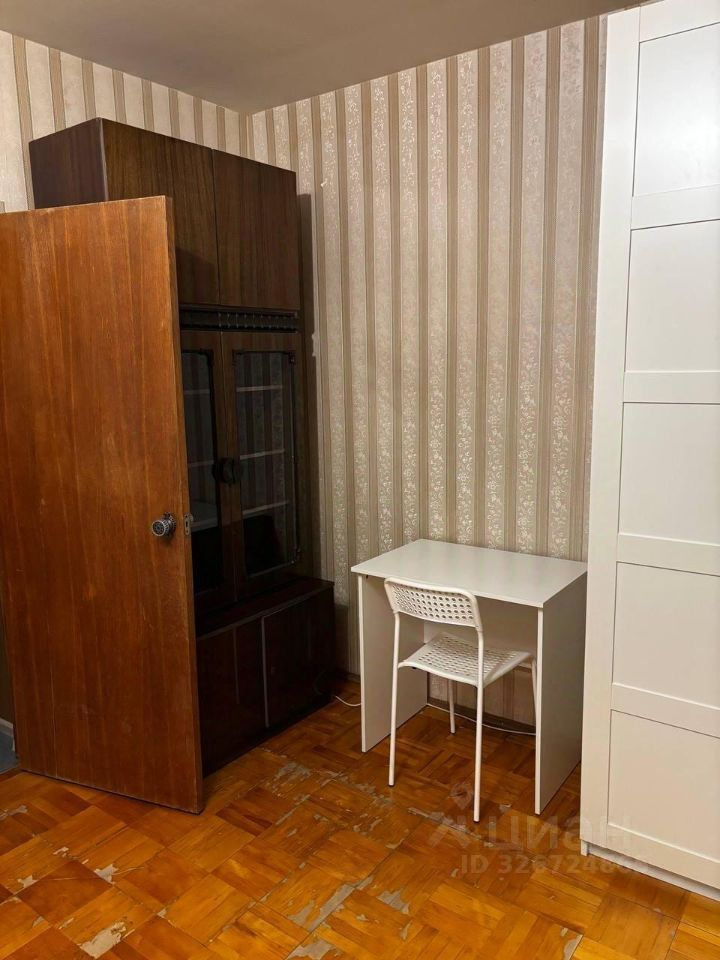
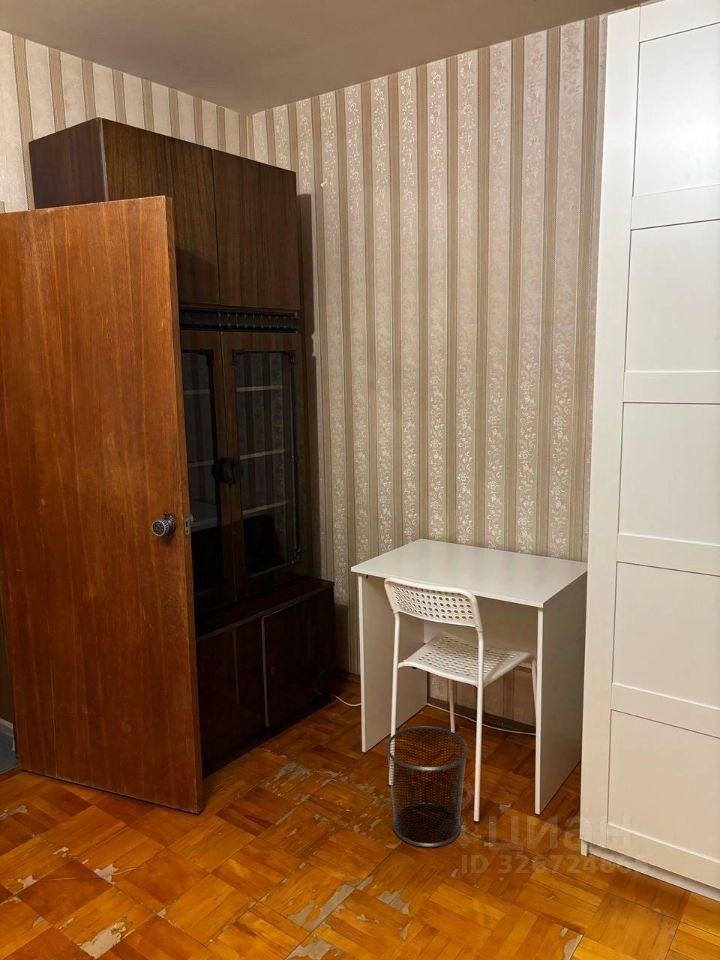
+ waste bin [385,725,469,848]
